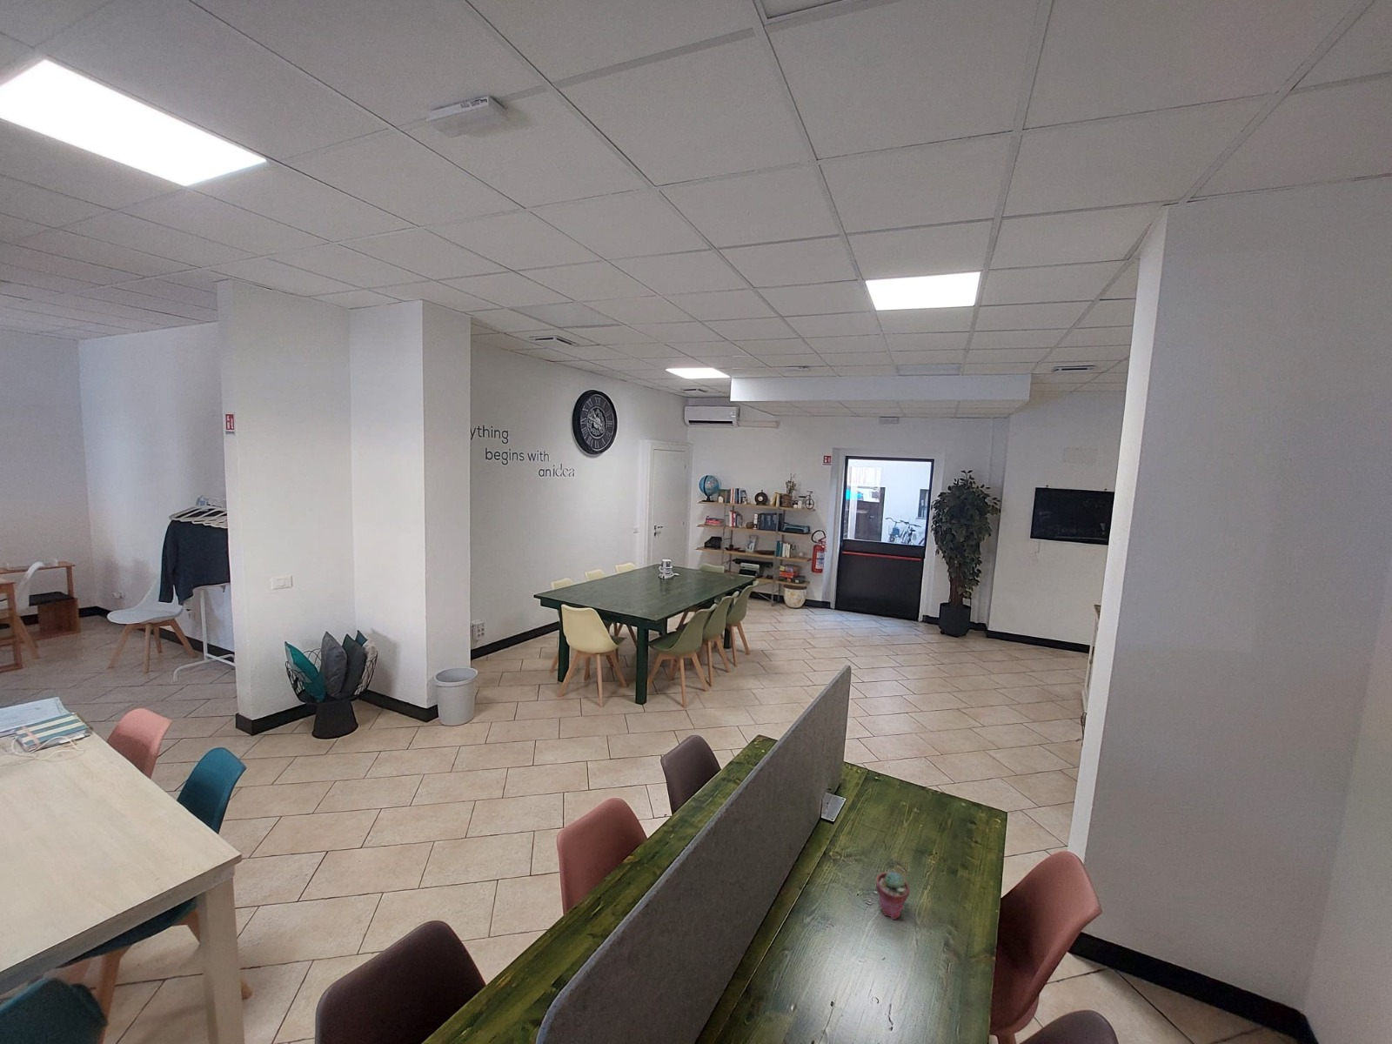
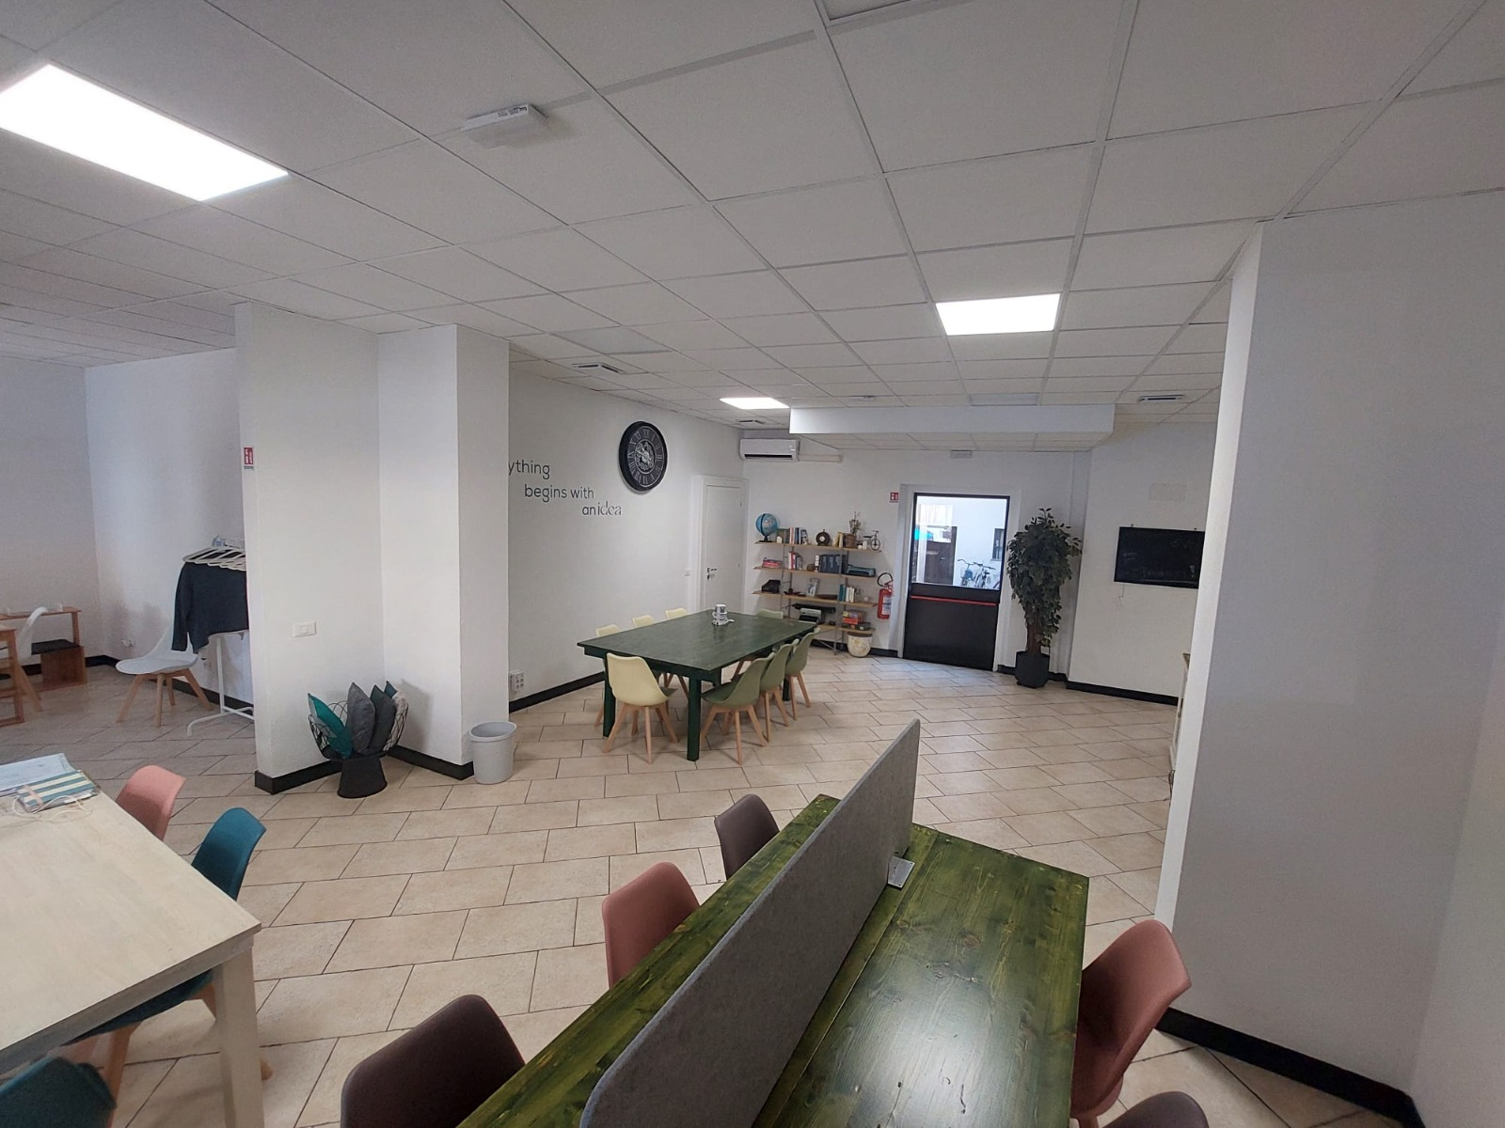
- potted succulent [876,870,910,920]
